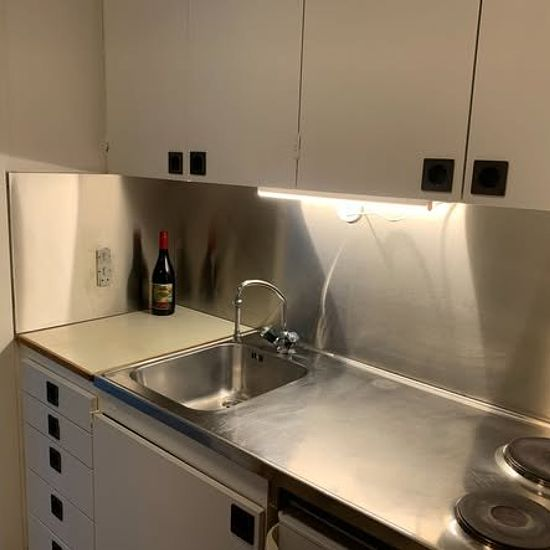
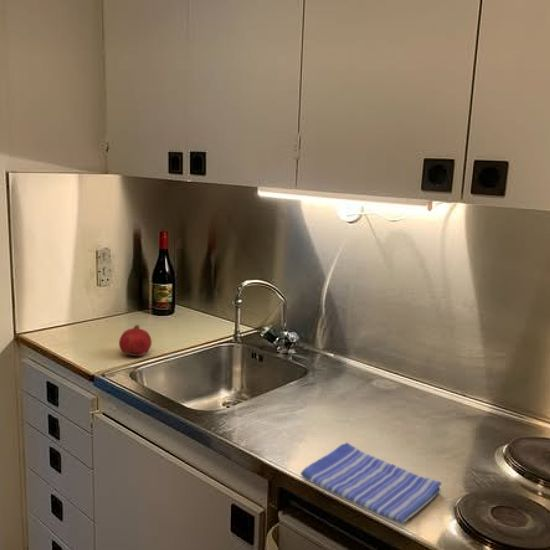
+ dish towel [300,442,442,524]
+ fruit [118,323,153,357]
